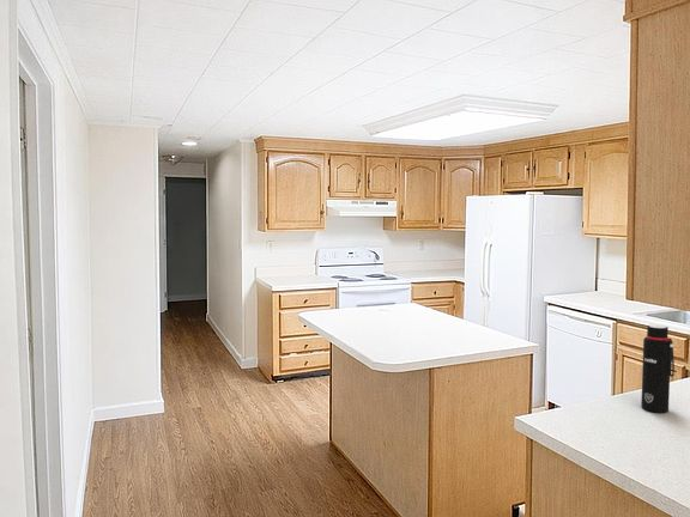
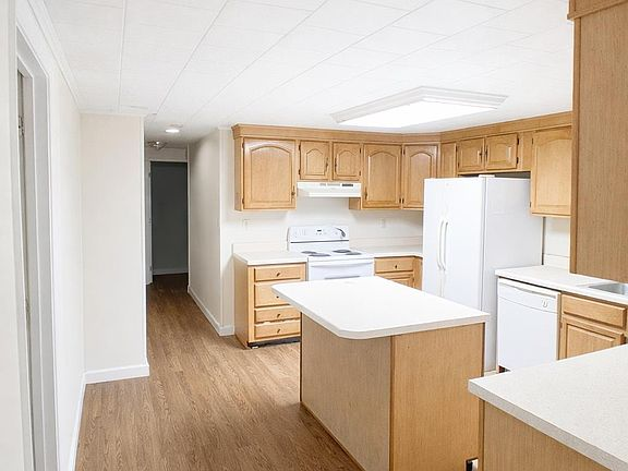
- water bottle [640,324,676,414]
